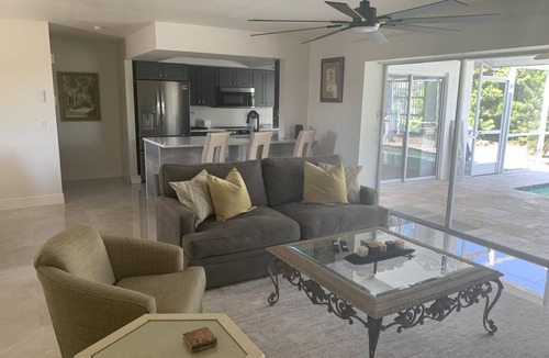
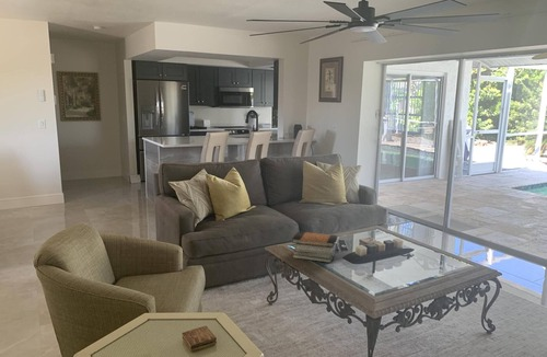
+ book stack [291,231,338,264]
